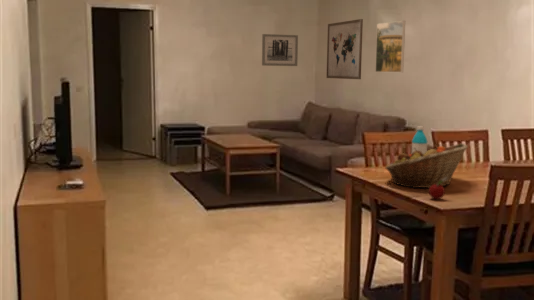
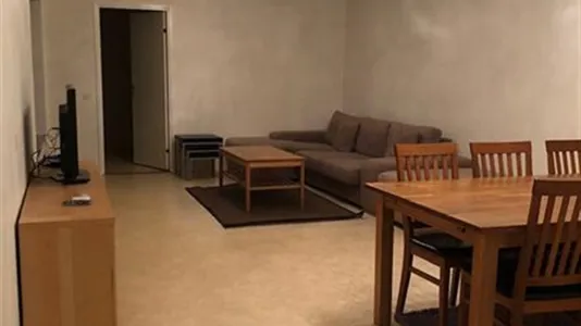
- wall art [261,33,299,67]
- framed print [374,20,406,73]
- wall art [326,18,364,80]
- water bottle [411,125,429,154]
- fruit basket [384,143,469,189]
- fruit [428,176,447,200]
